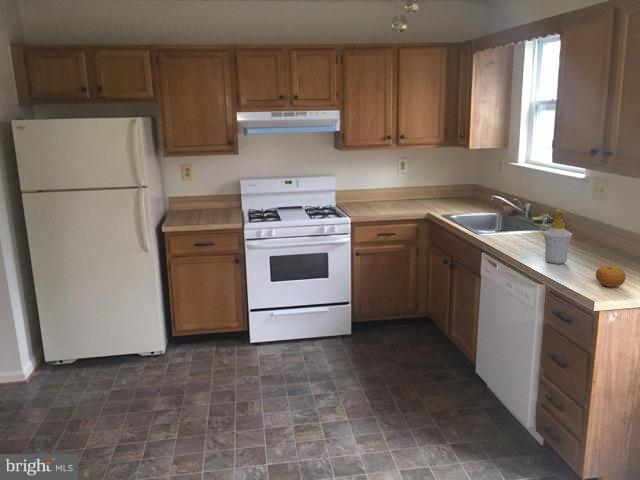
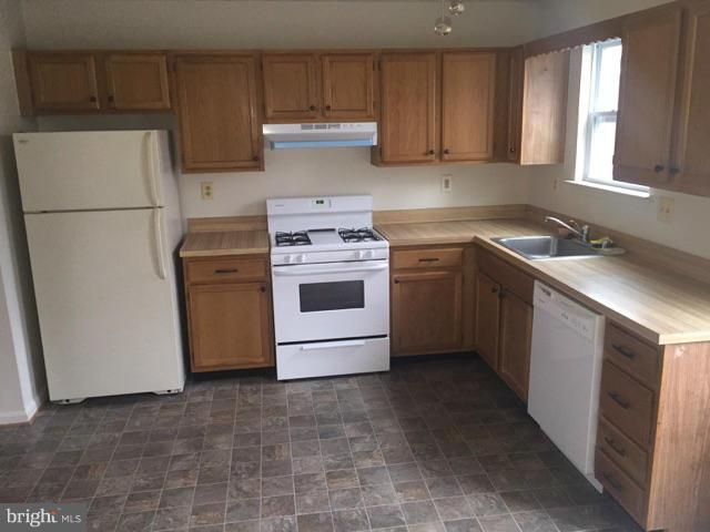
- soap bottle [542,209,574,265]
- fruit [595,264,627,288]
